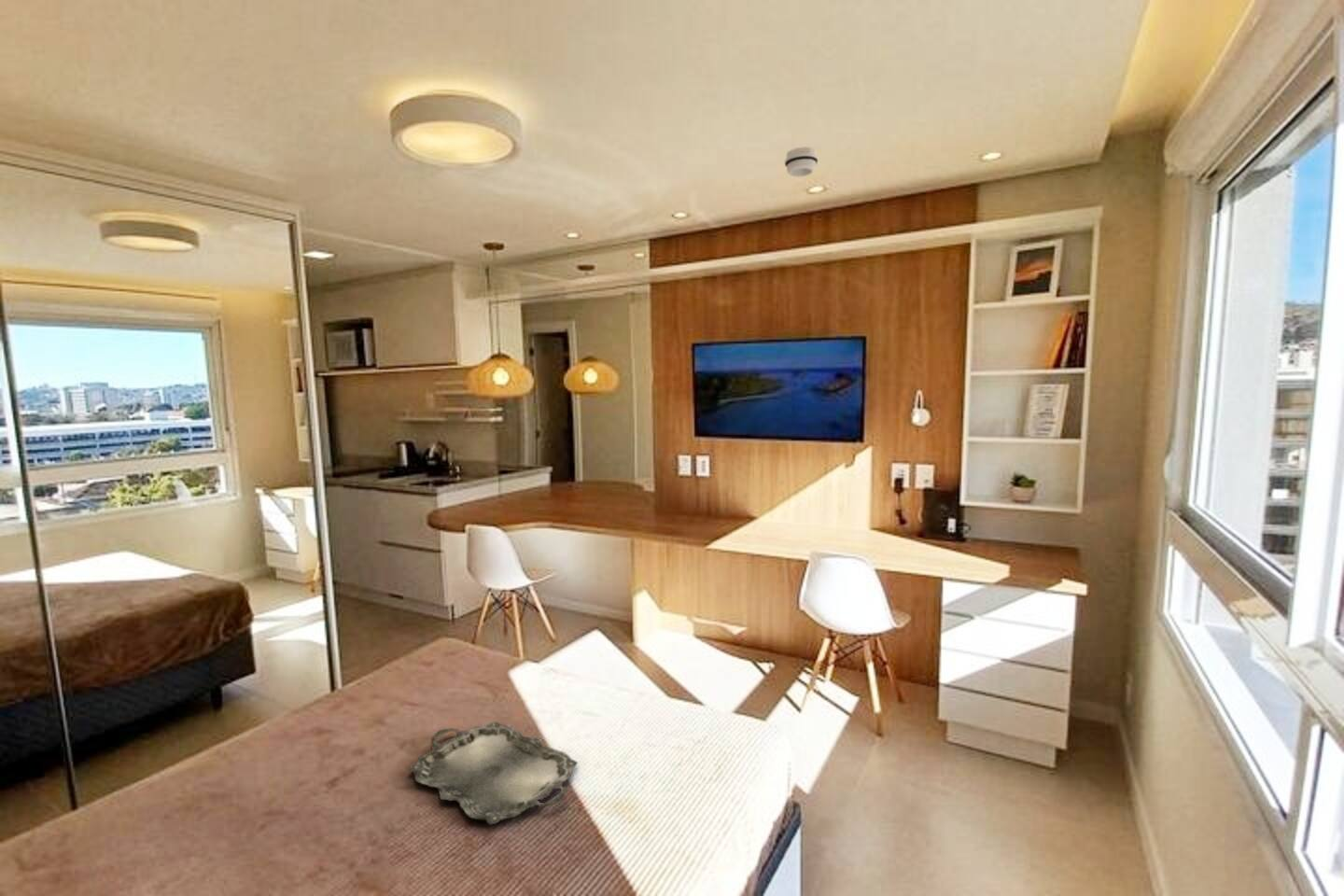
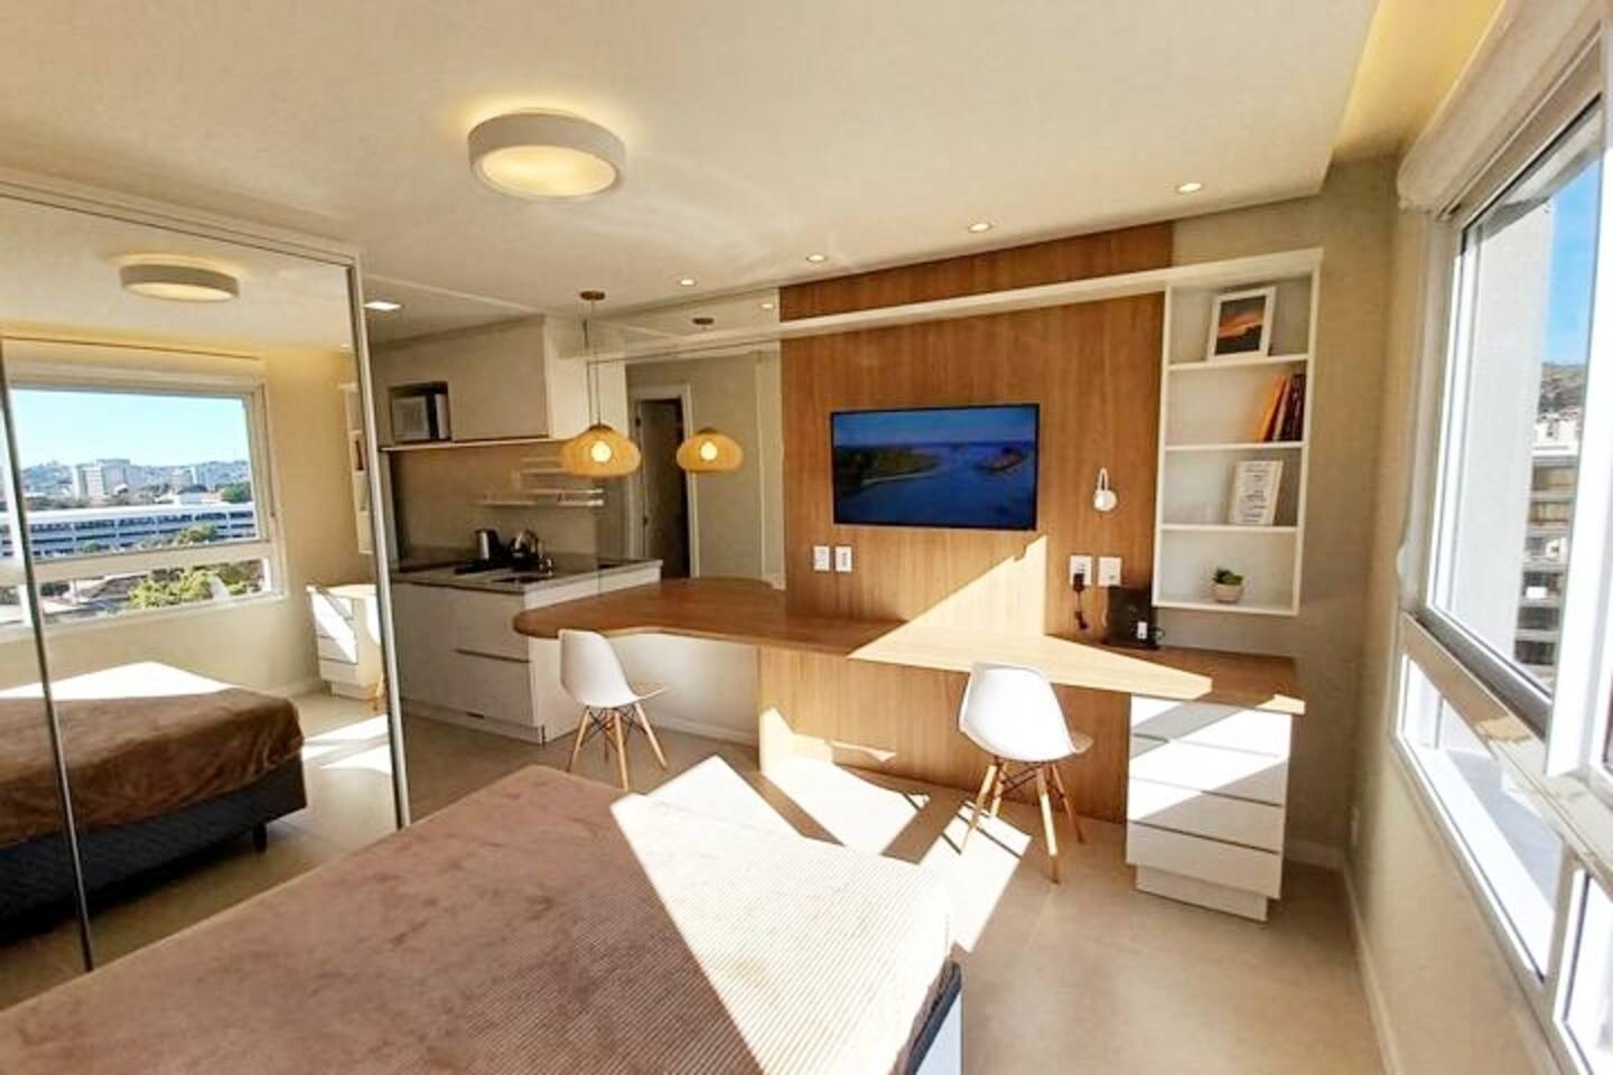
- smoke detector [784,147,819,177]
- serving tray [408,721,579,825]
